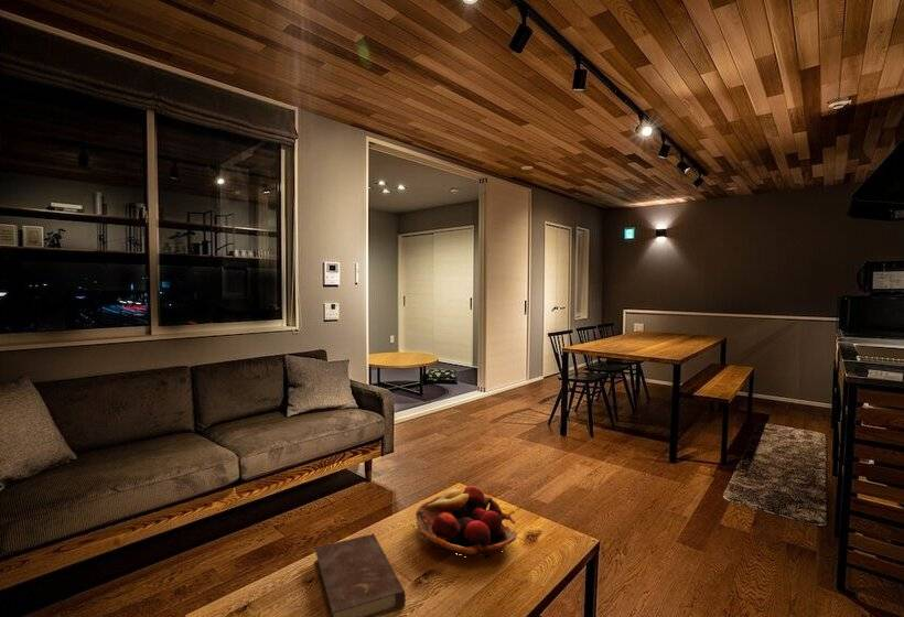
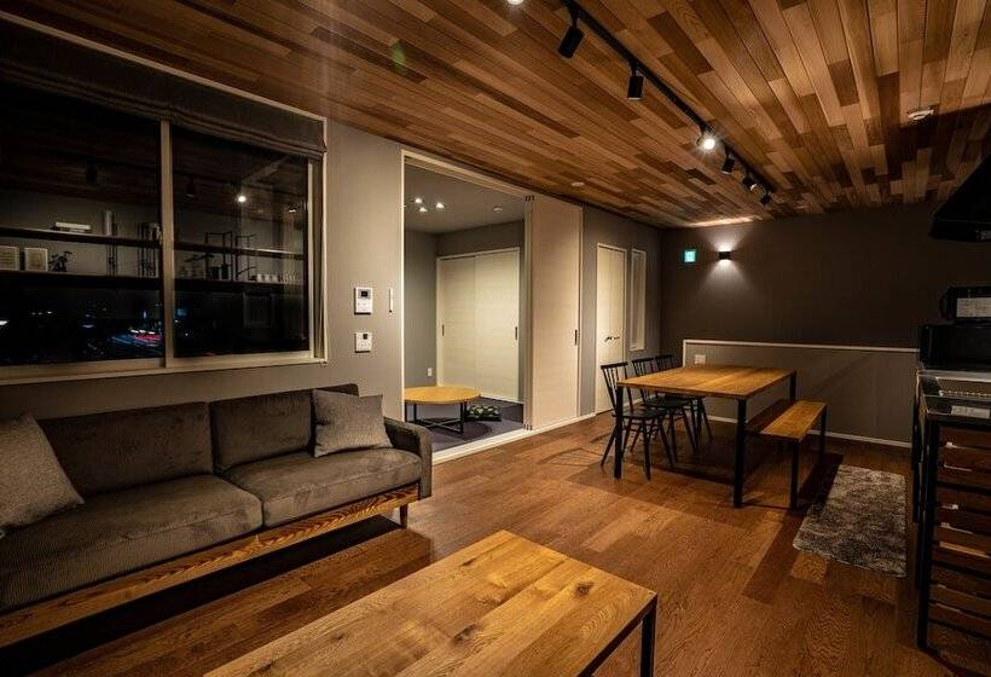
- book [313,532,407,617]
- fruit basket [415,485,518,560]
